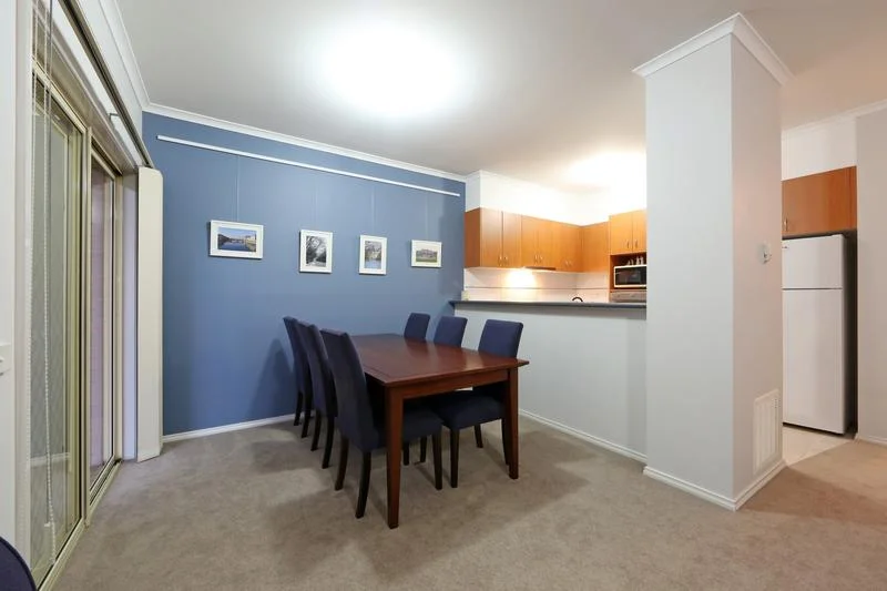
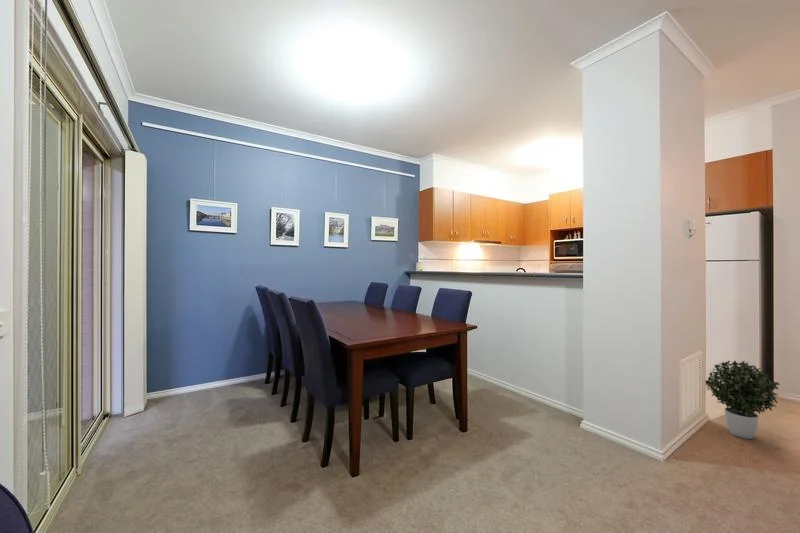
+ potted plant [706,360,781,440]
